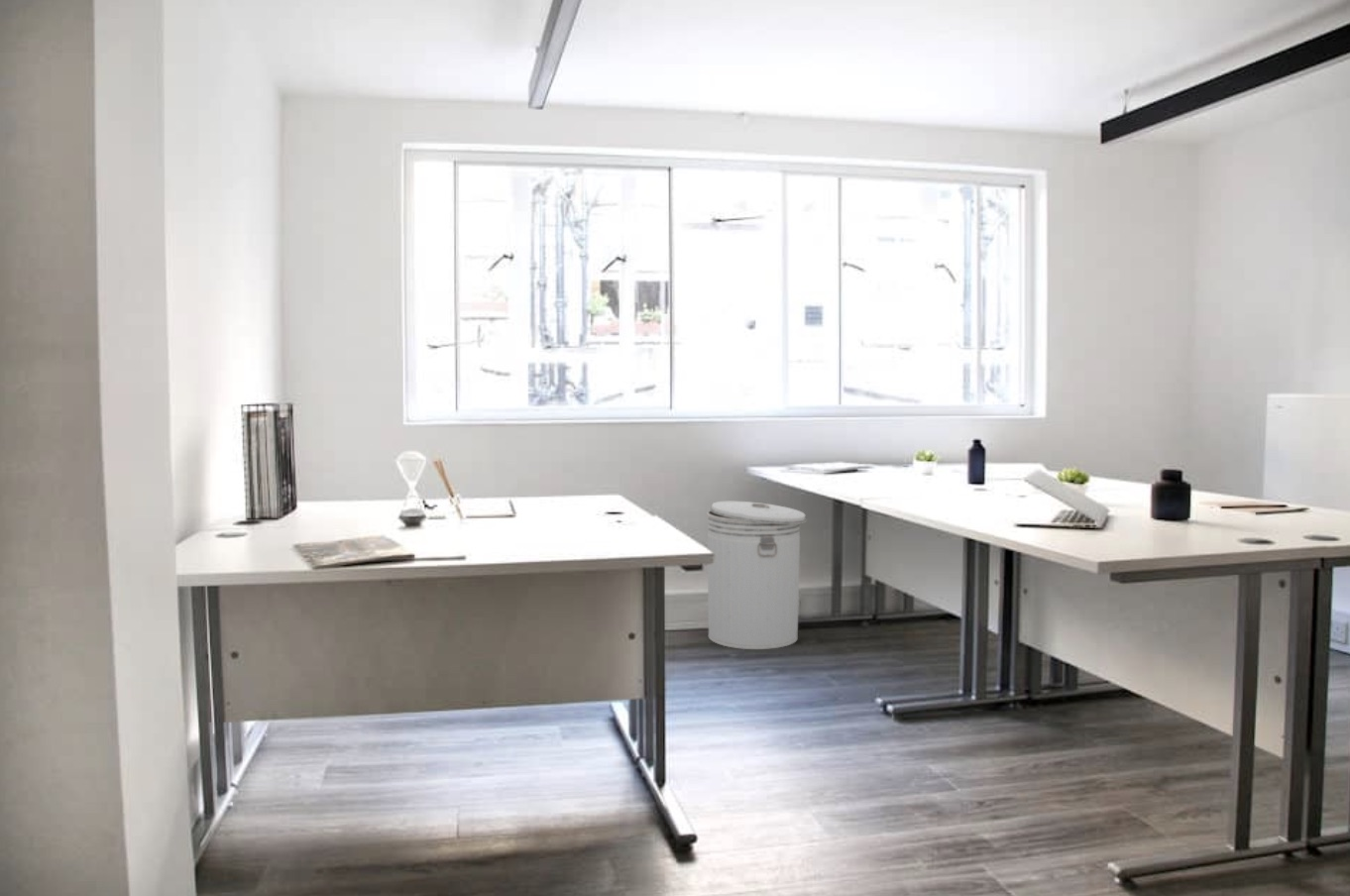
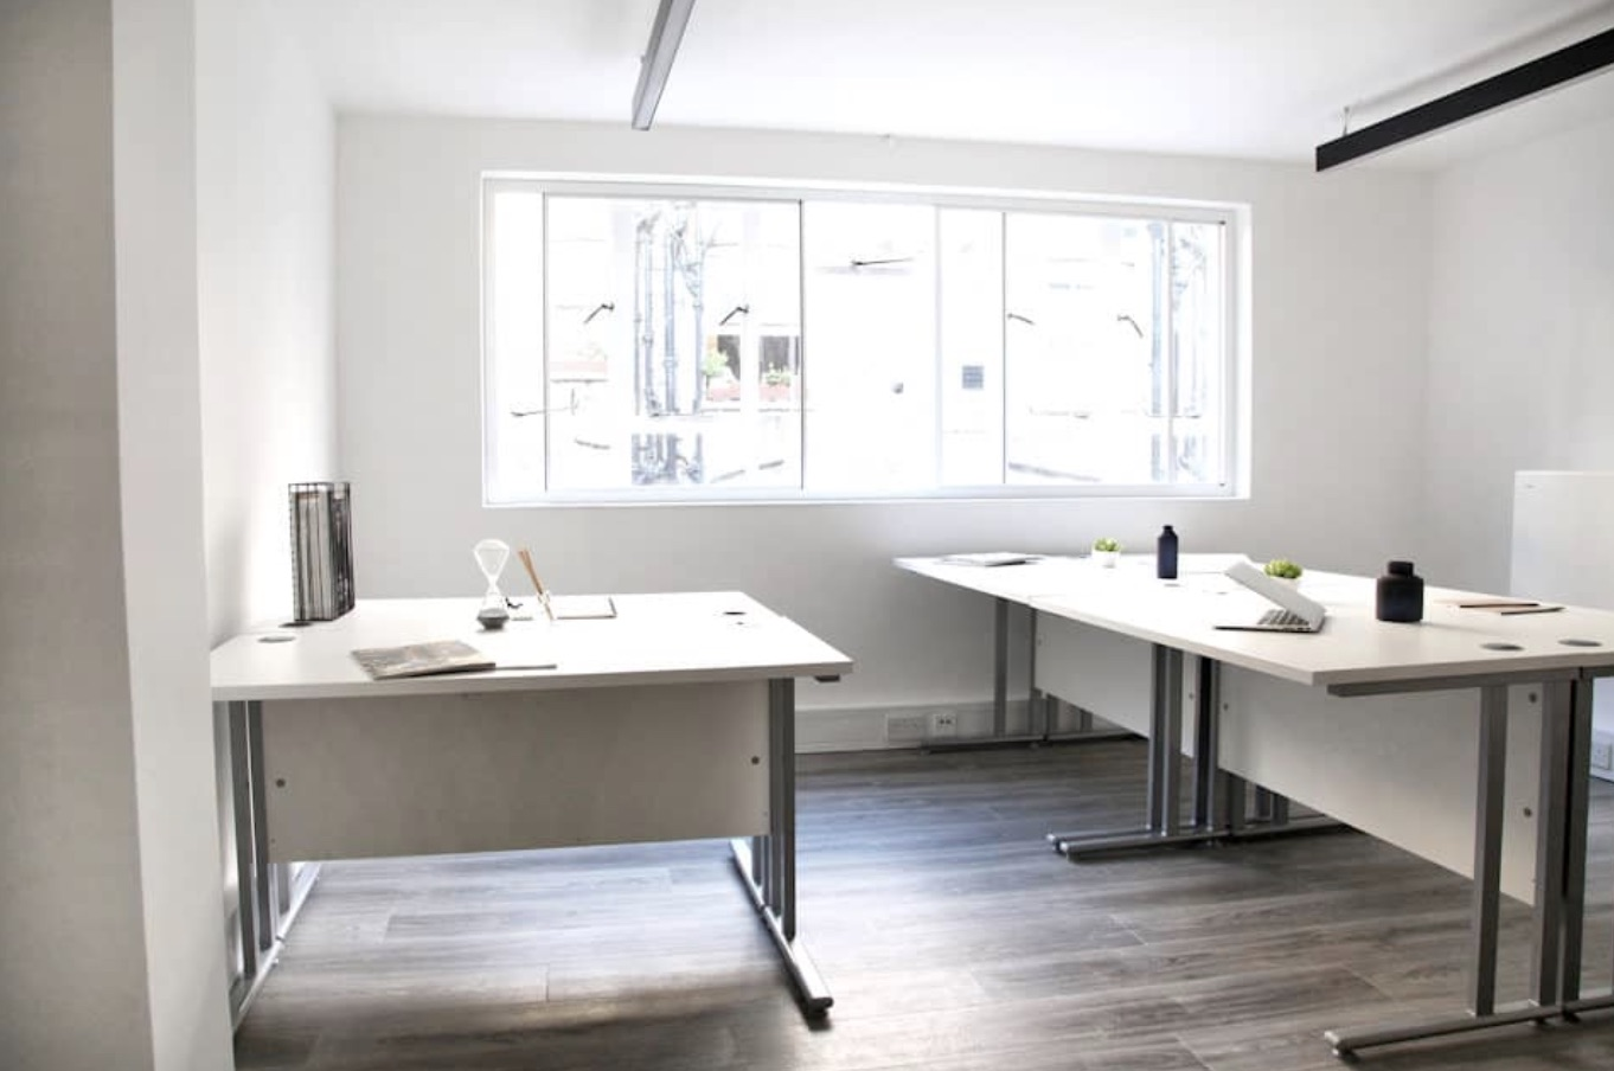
- can [707,501,808,650]
